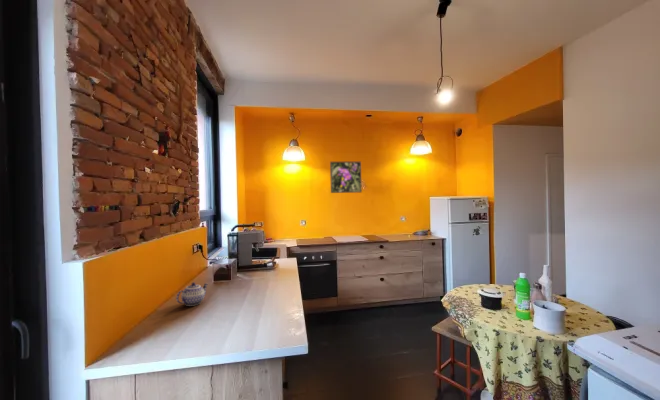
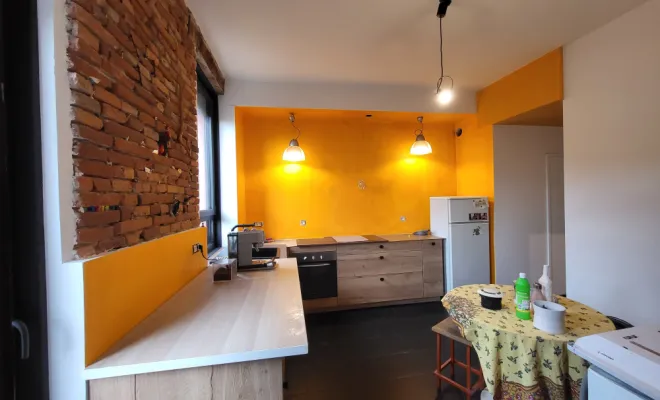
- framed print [329,161,363,194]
- teapot [175,281,209,307]
